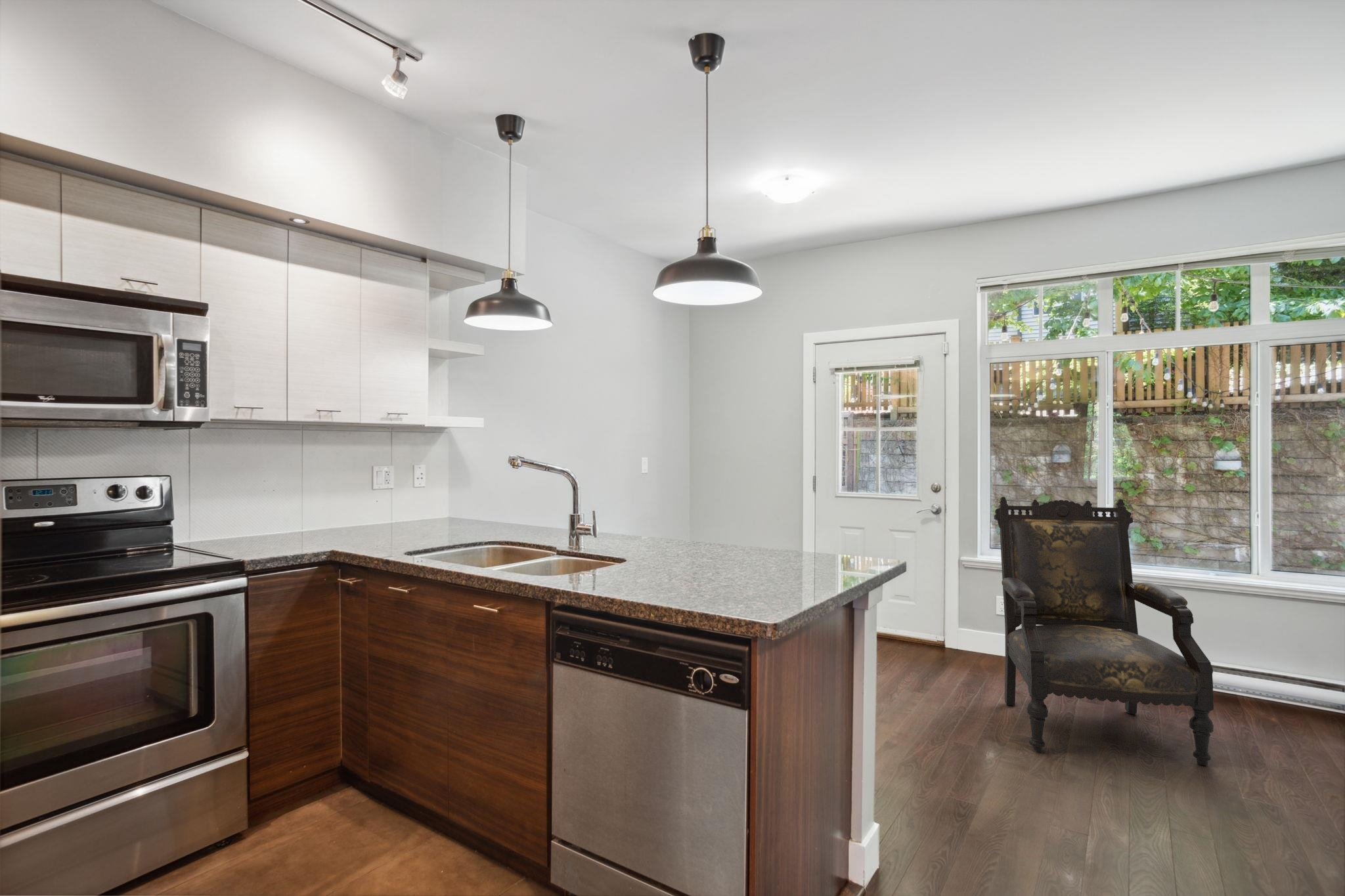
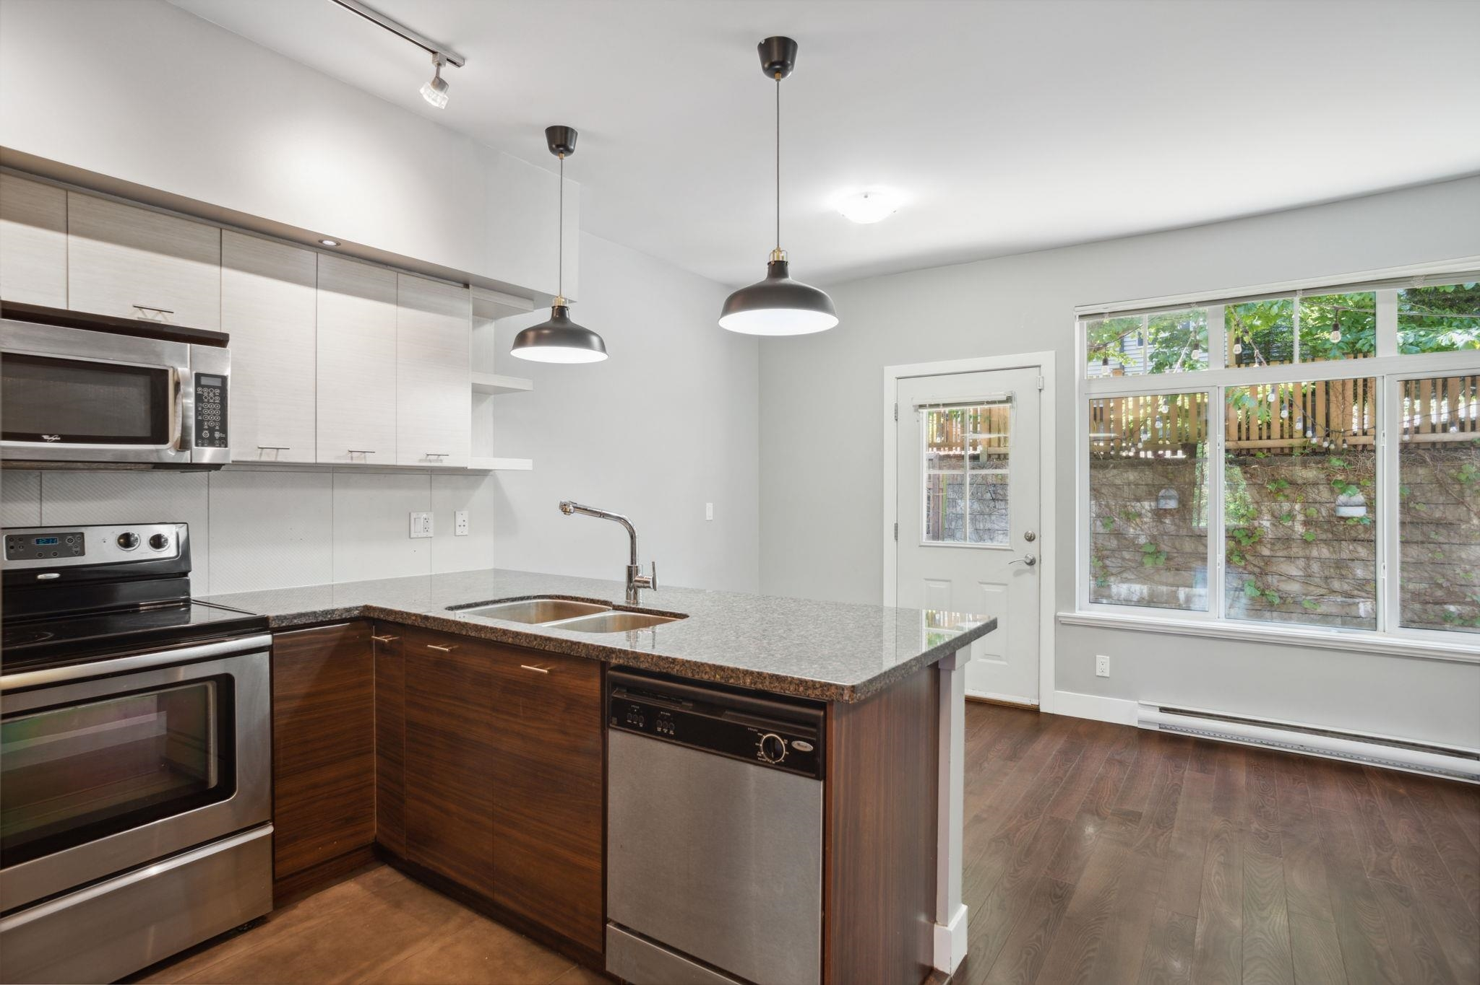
- armchair [994,496,1214,766]
